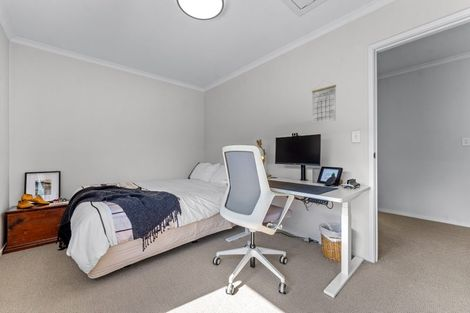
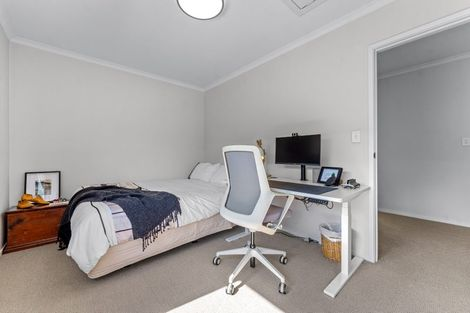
- calendar [311,79,337,124]
